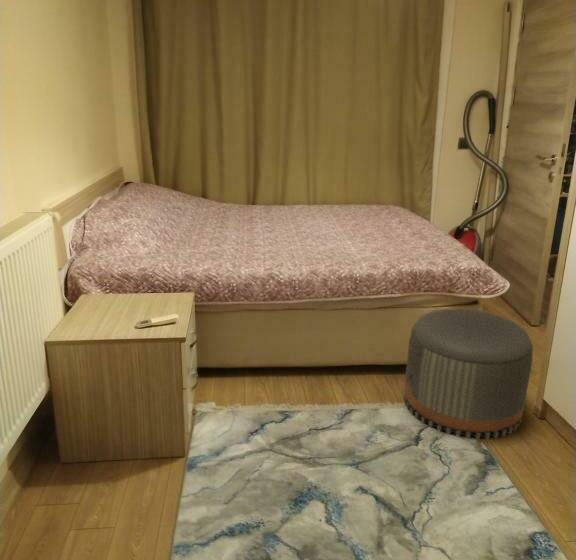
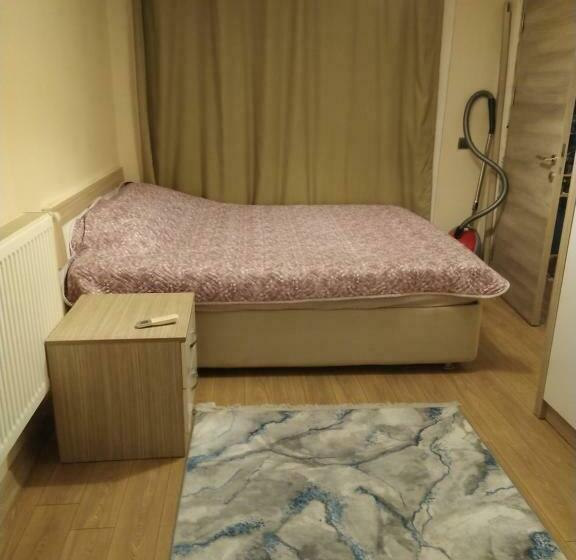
- pouf [403,308,534,440]
